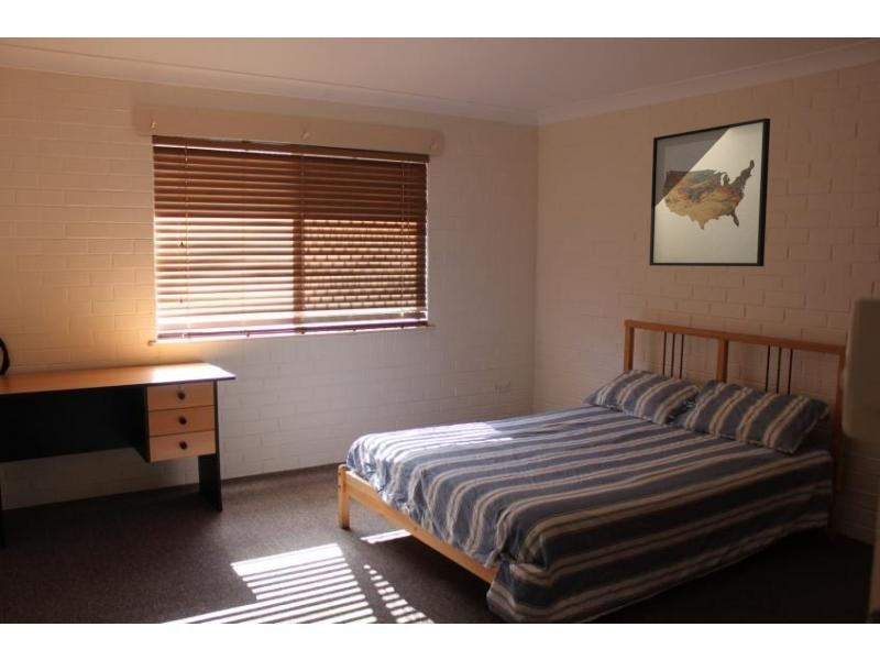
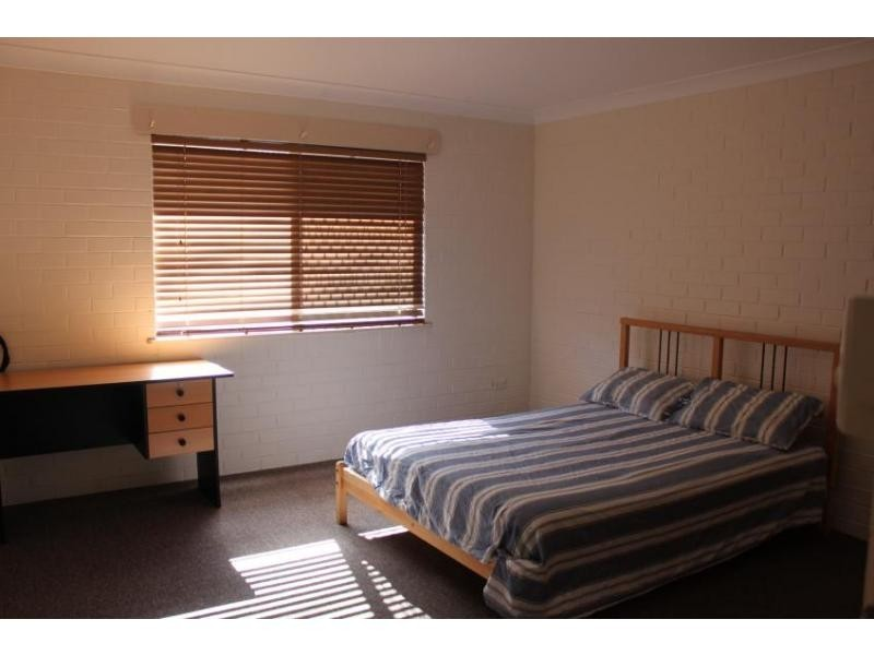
- wall art [648,117,771,267]
